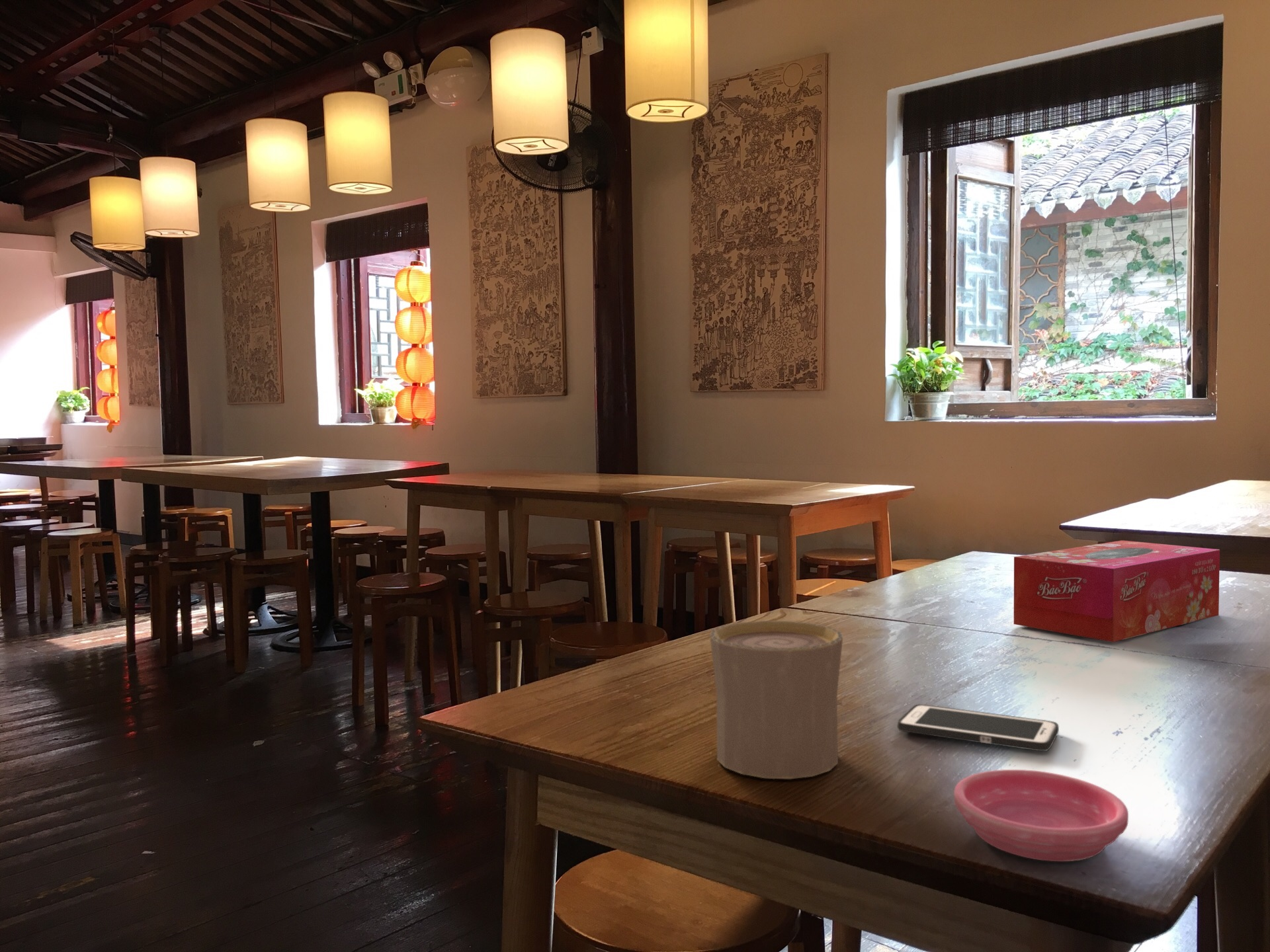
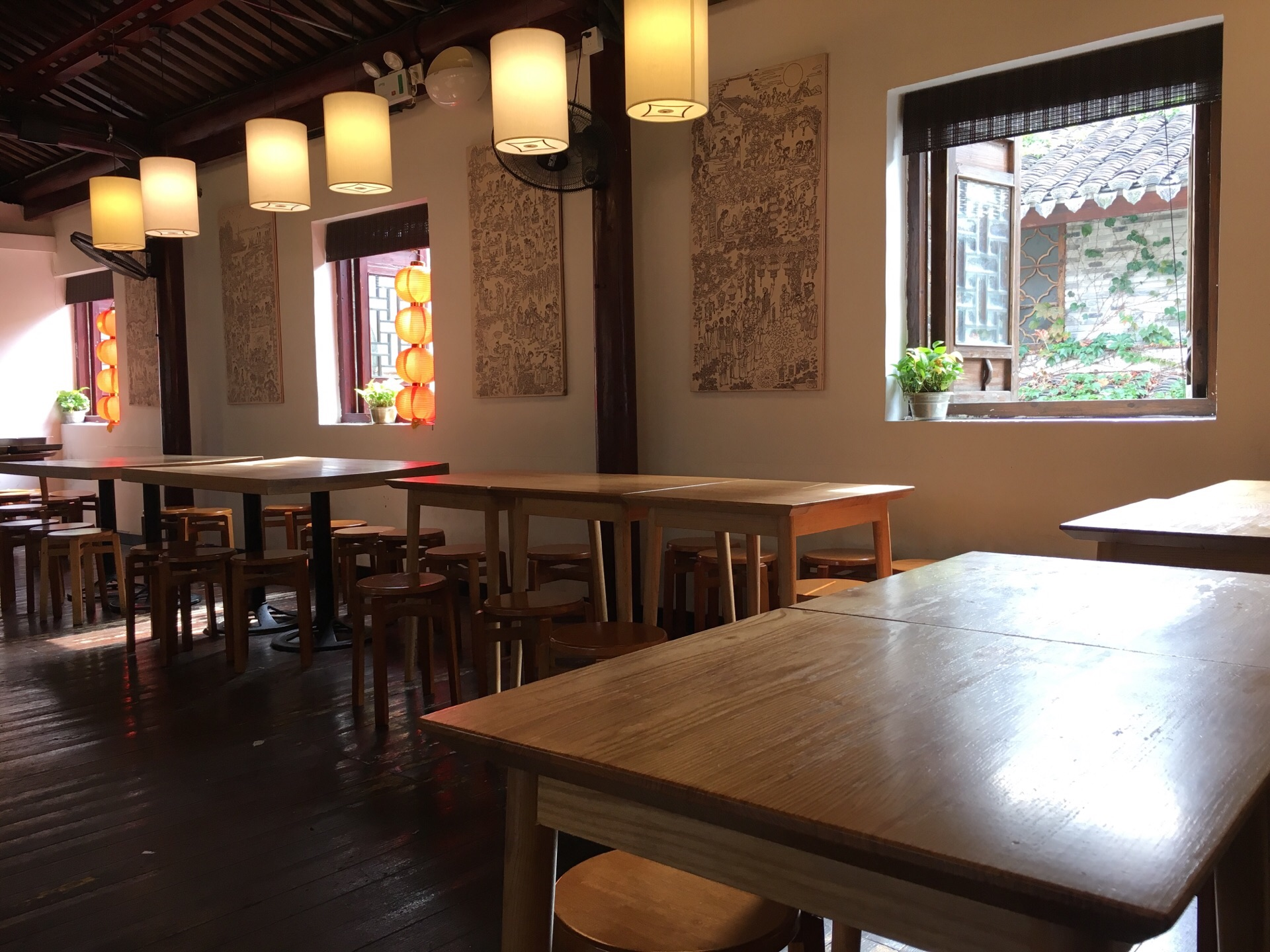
- tissue box [1013,539,1220,643]
- cup [709,620,843,779]
- saucer [953,769,1129,862]
- cell phone [897,703,1060,752]
